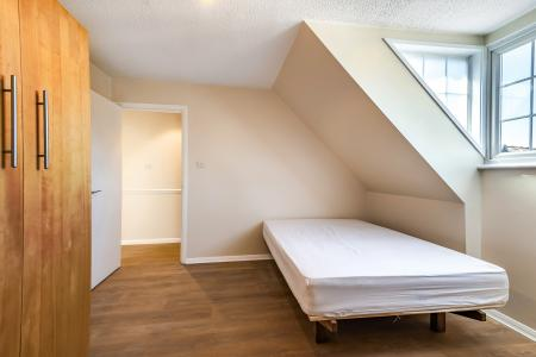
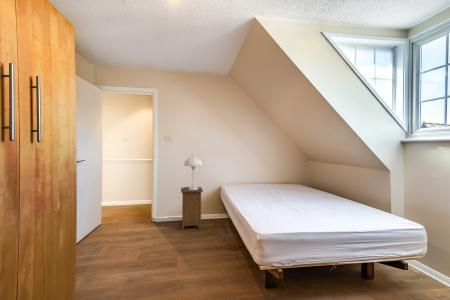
+ table lamp [183,152,203,190]
+ nightstand [180,186,204,231]
